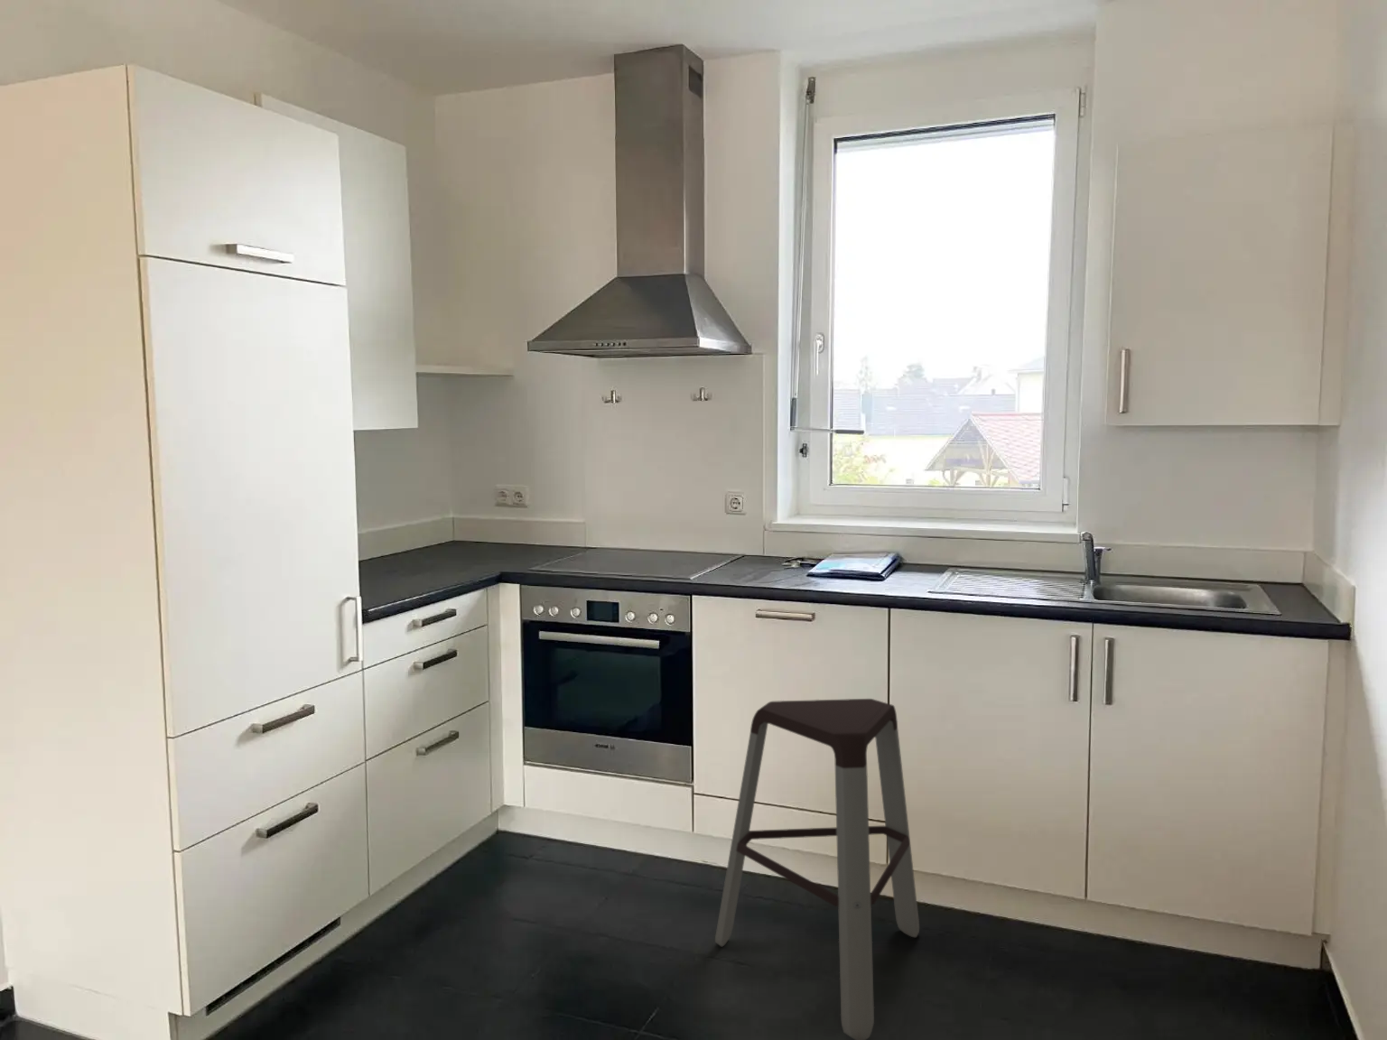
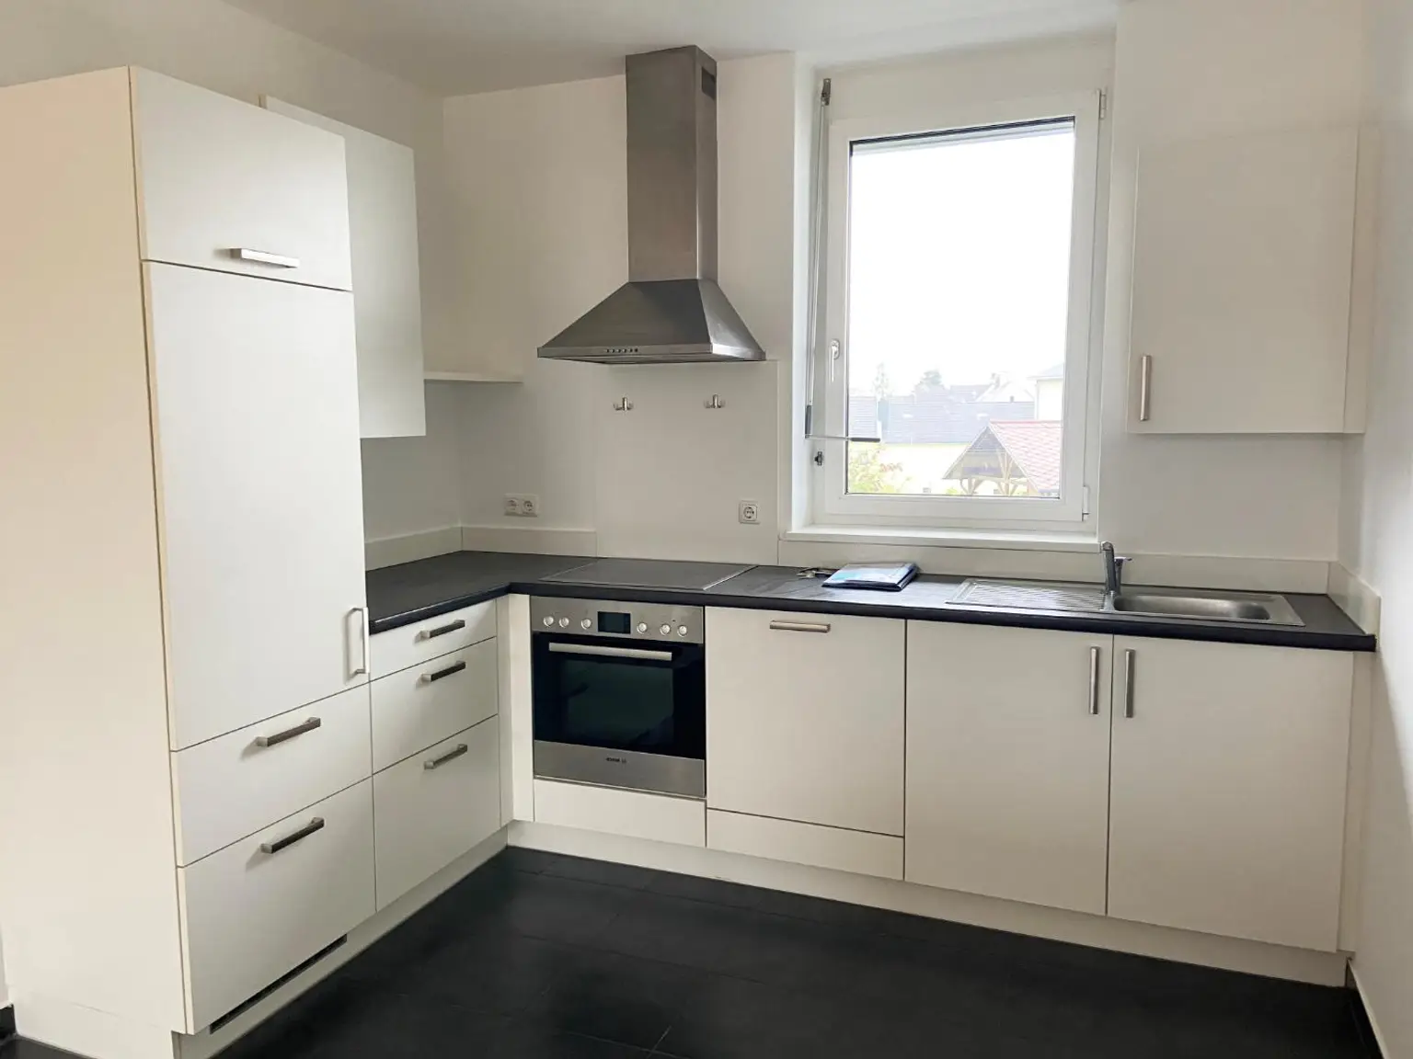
- step stool [714,698,921,1040]
